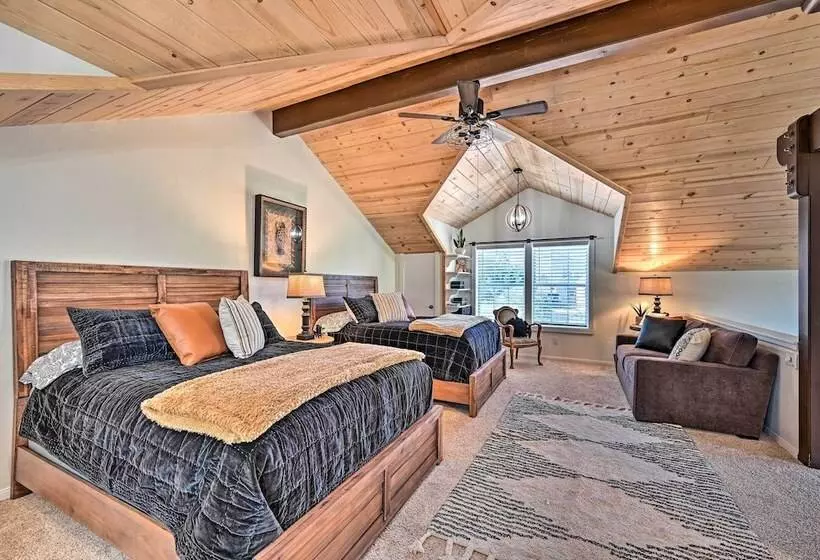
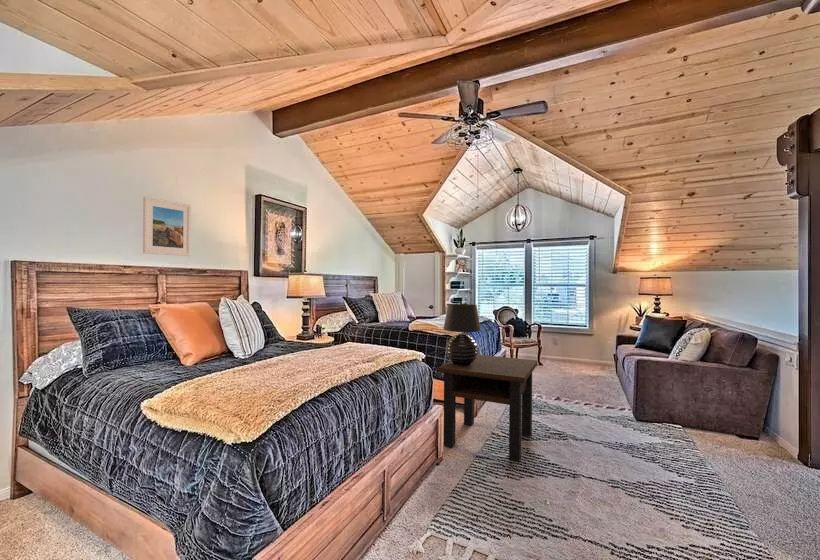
+ table lamp [442,303,482,366]
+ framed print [142,196,192,257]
+ side table [437,354,539,463]
